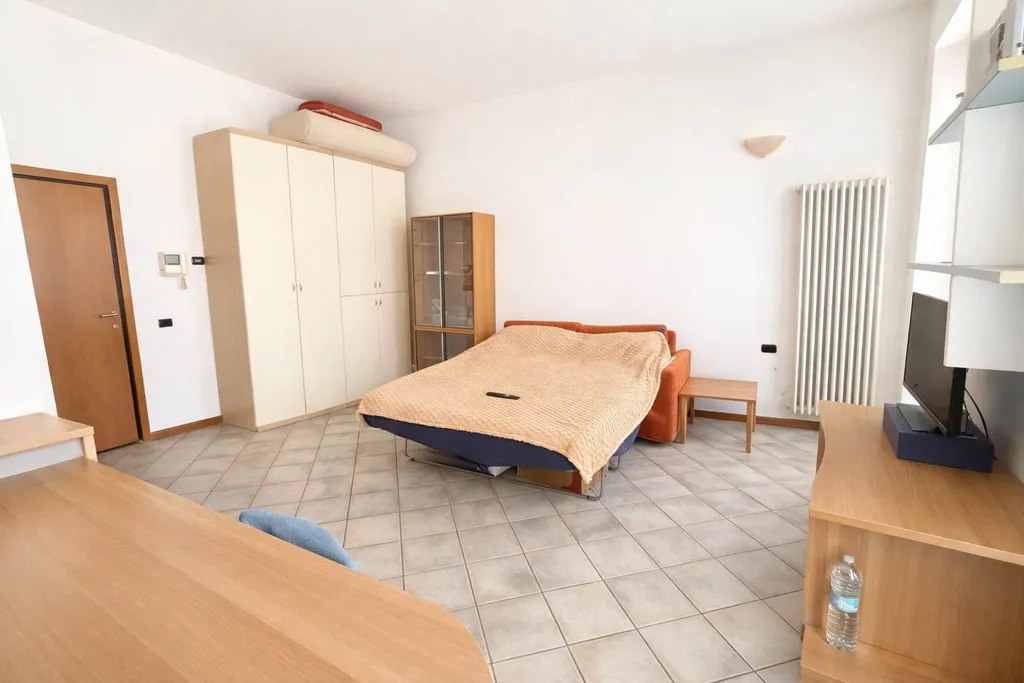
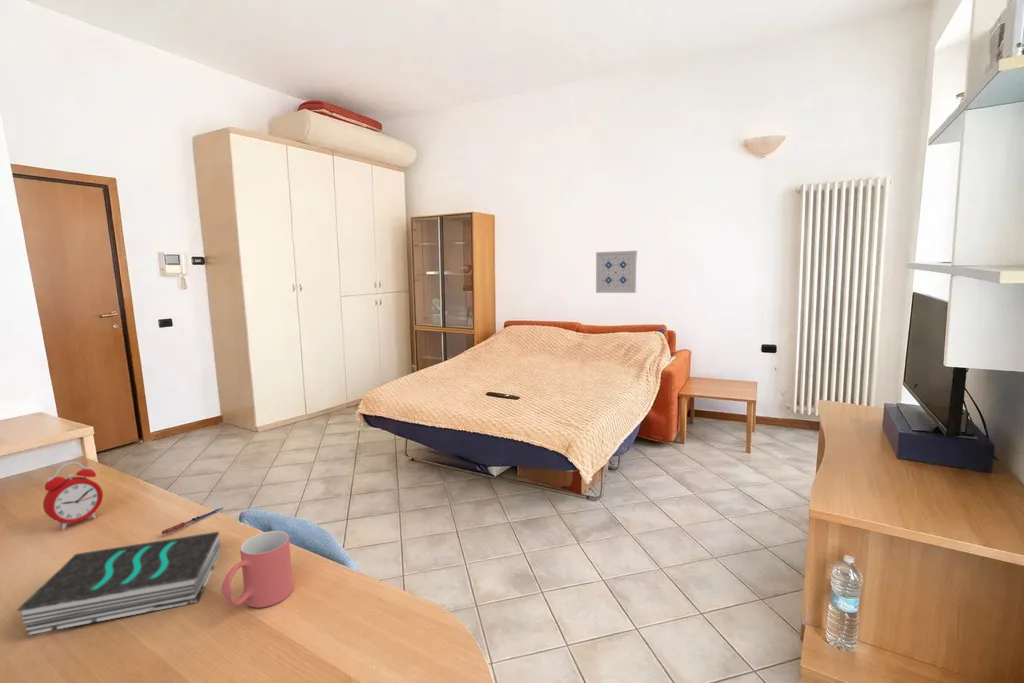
+ wall art [595,250,638,294]
+ mug [220,530,294,609]
+ alarm clock [42,461,104,531]
+ book [16,531,222,636]
+ pen [161,506,224,535]
